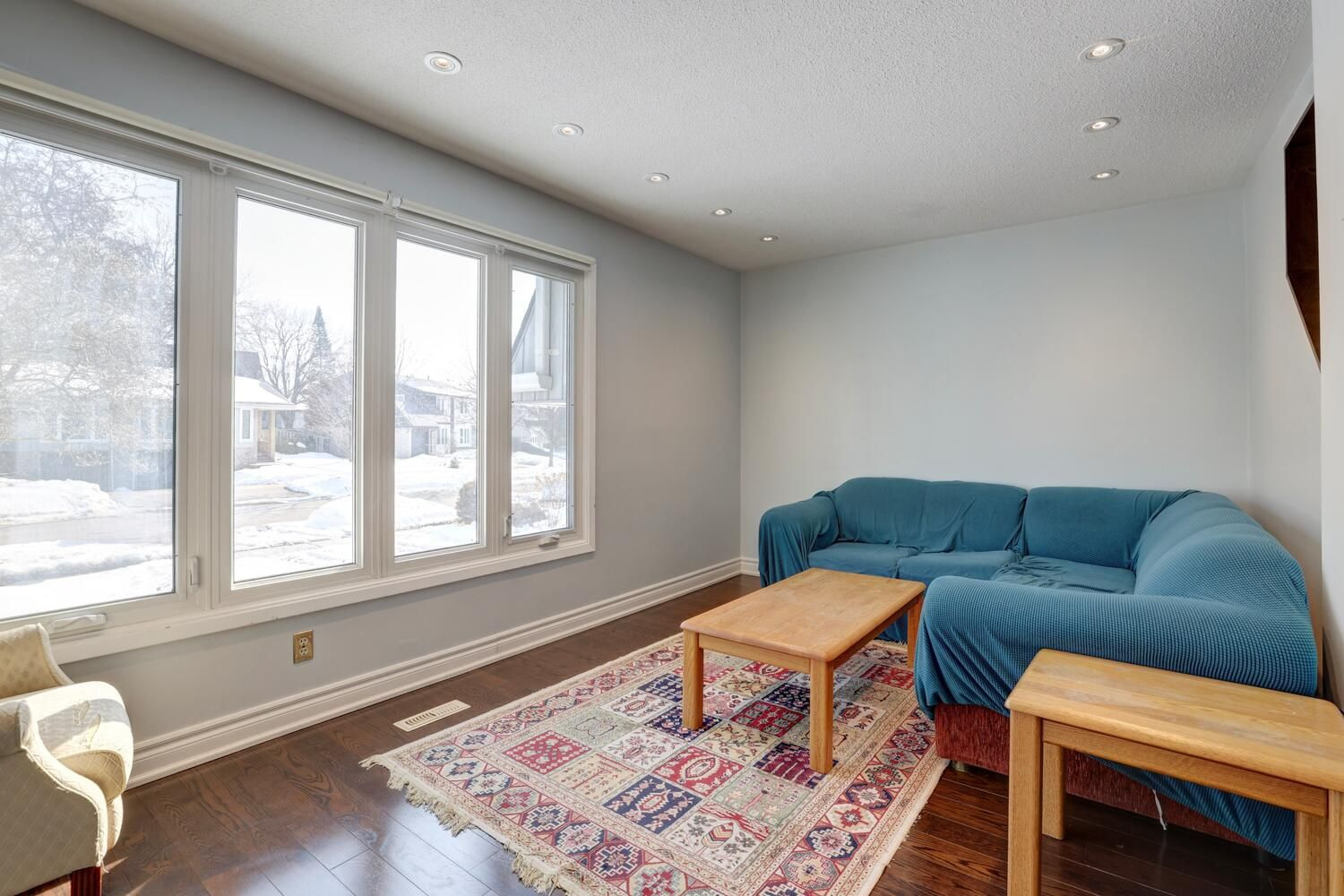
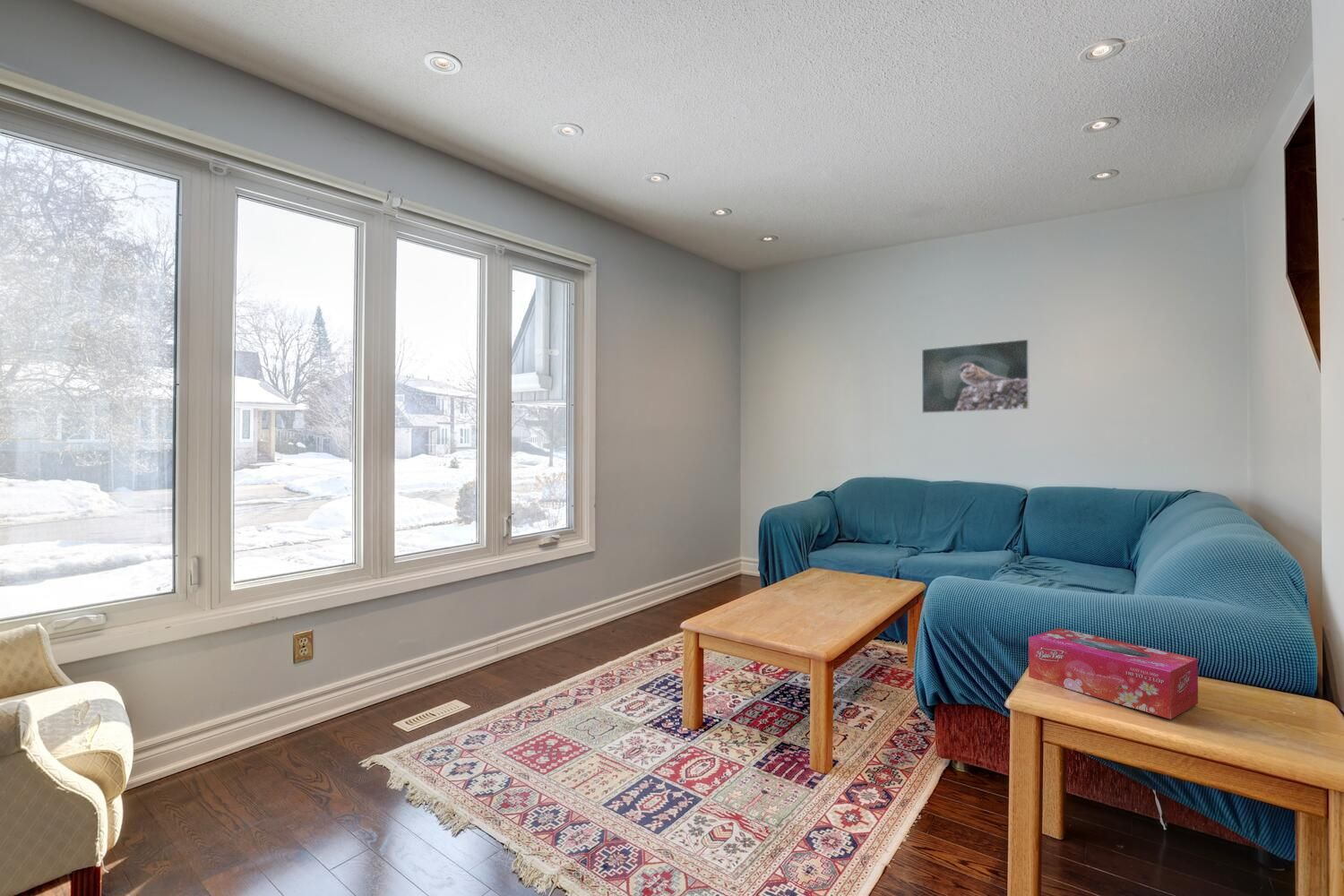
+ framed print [921,338,1030,414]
+ tissue box [1028,627,1199,720]
